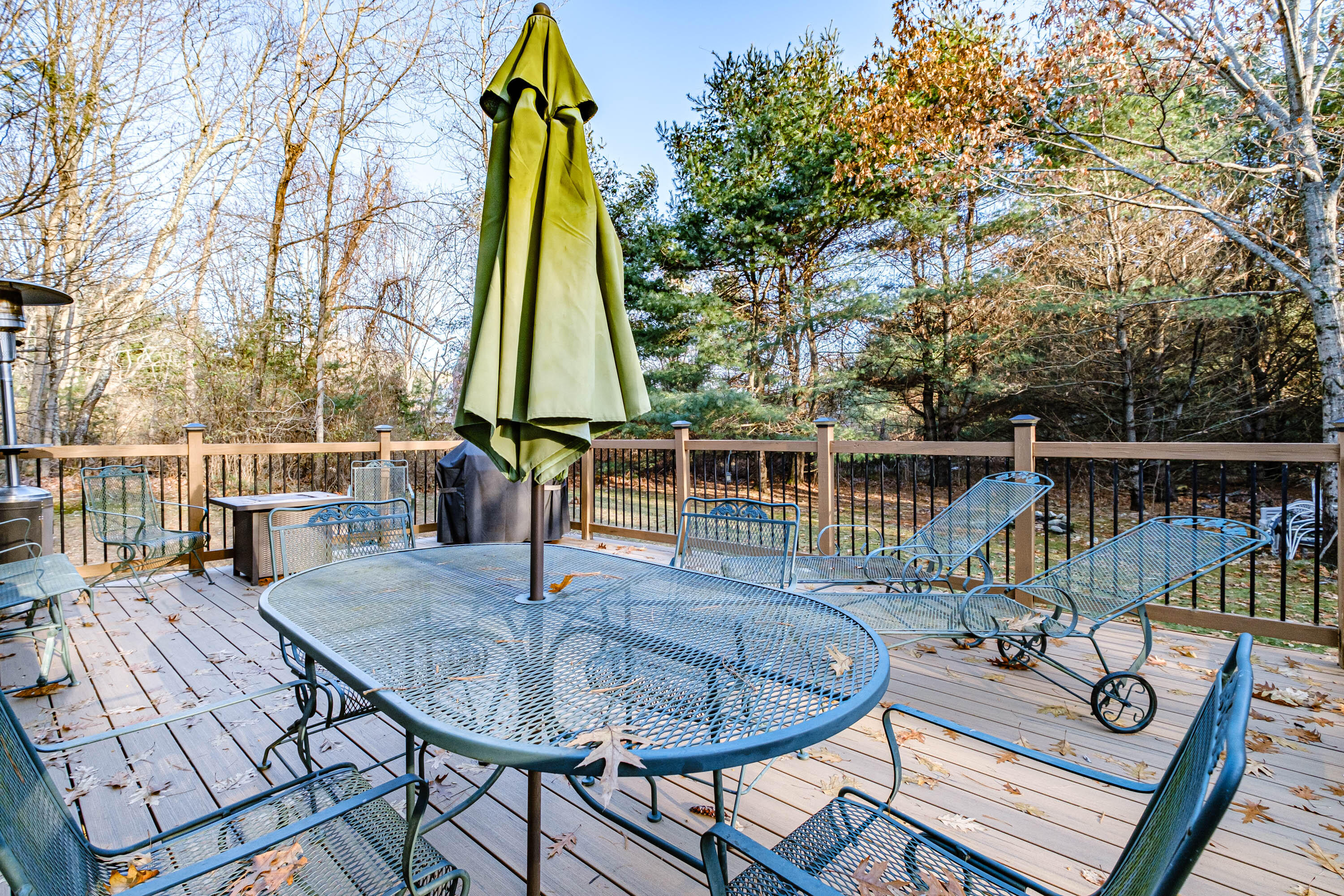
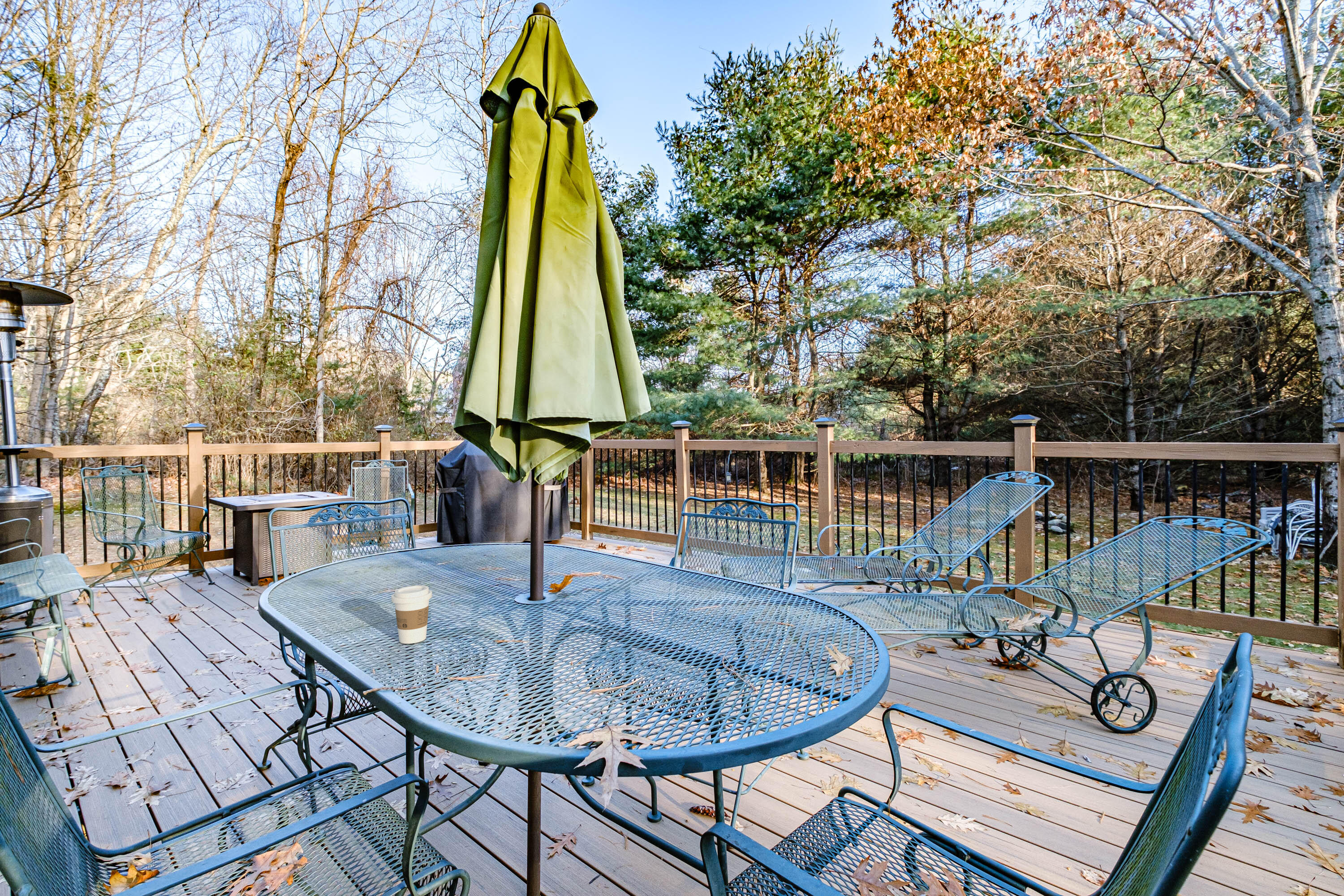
+ coffee cup [391,585,433,644]
